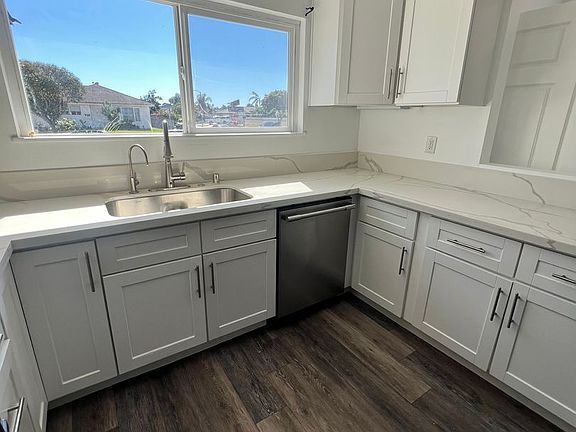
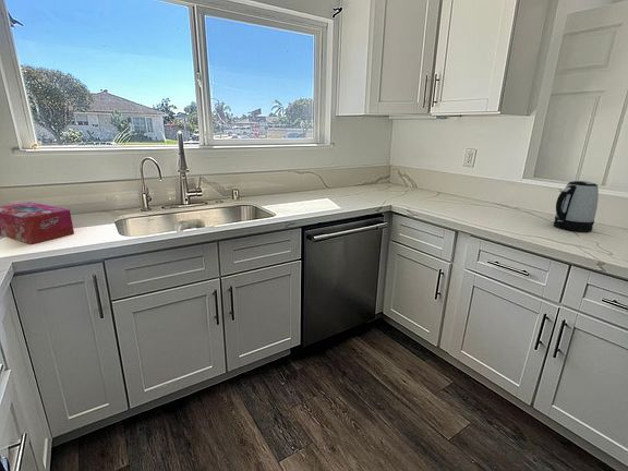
+ kettle [553,180,600,232]
+ tissue box [0,201,75,245]
